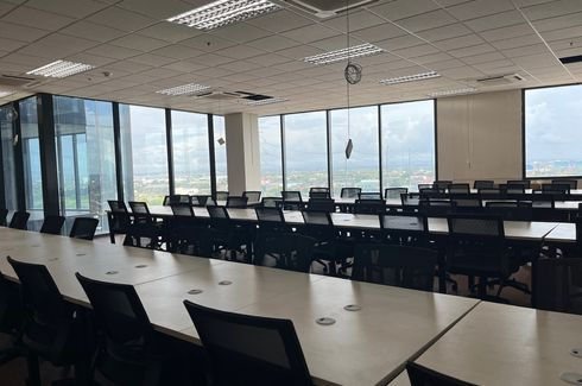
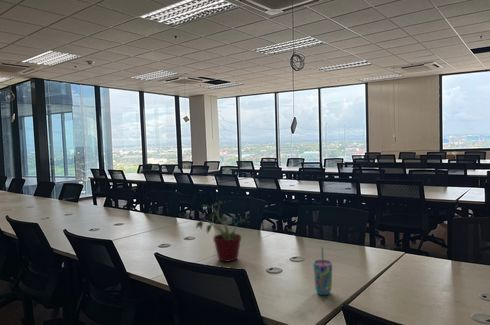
+ cup [312,246,333,296]
+ potted plant [194,200,246,263]
